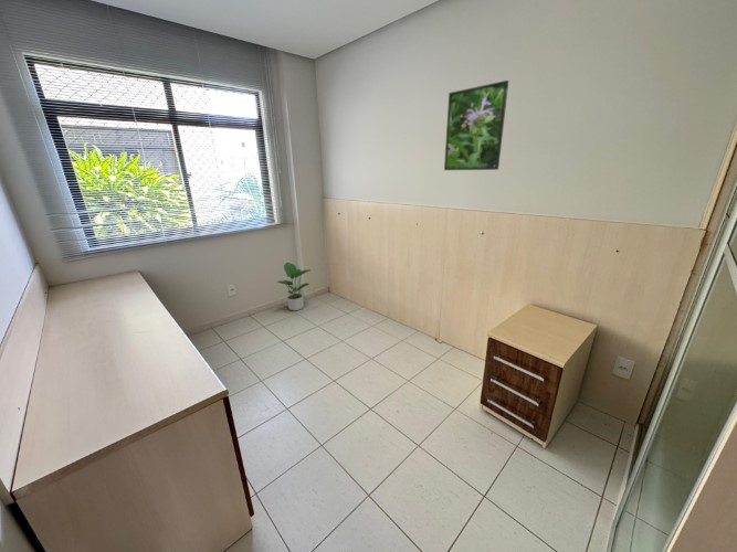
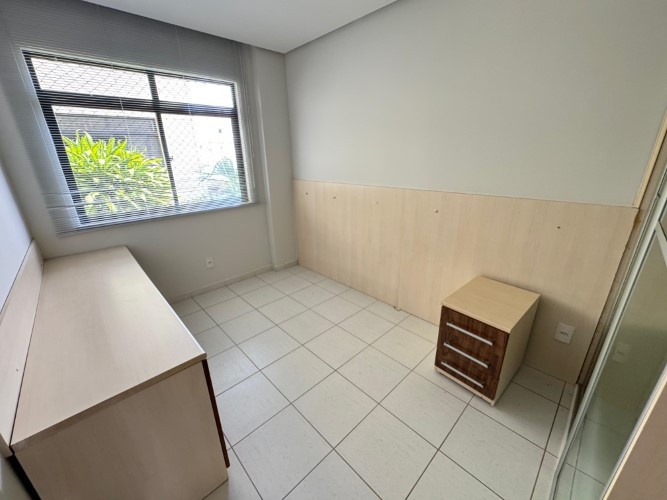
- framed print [443,79,509,171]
- potted plant [276,262,310,311]
